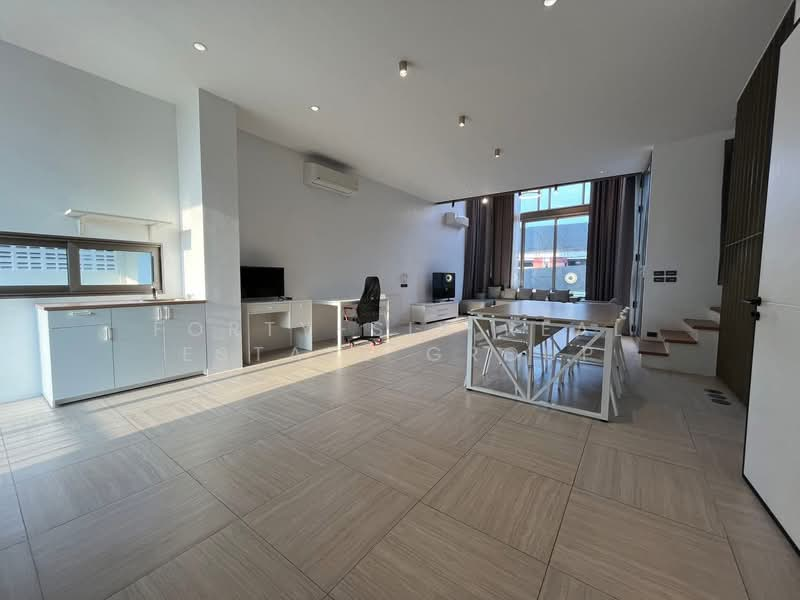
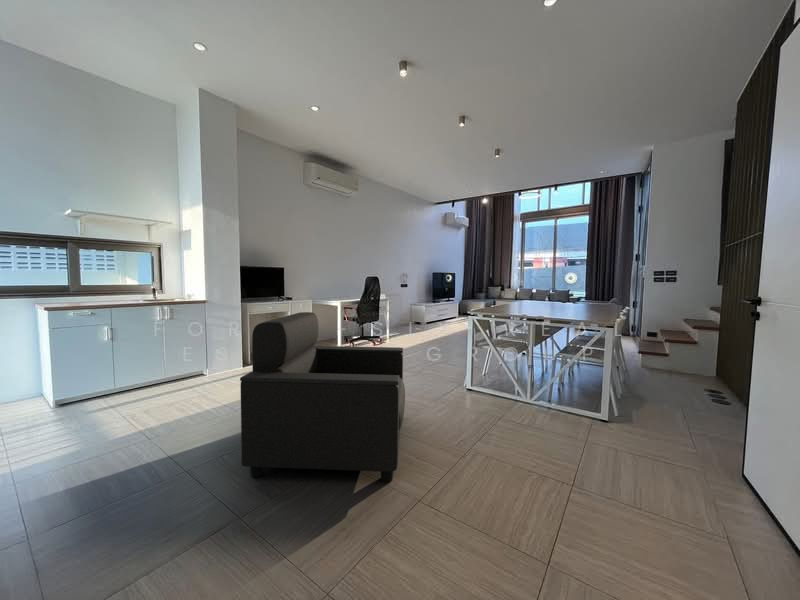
+ armchair [239,311,406,483]
